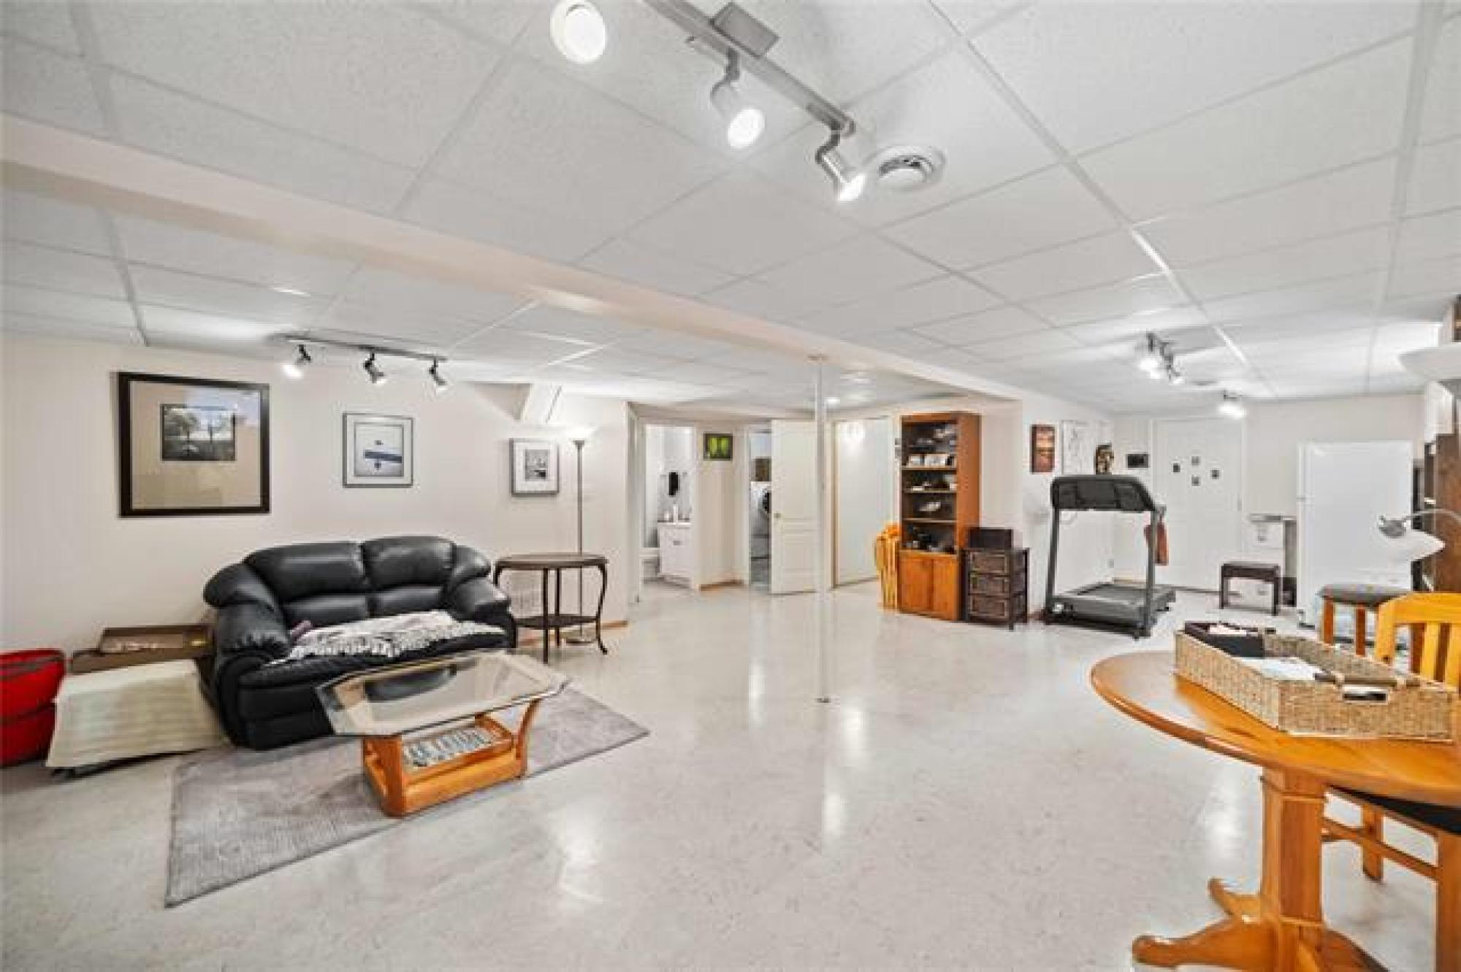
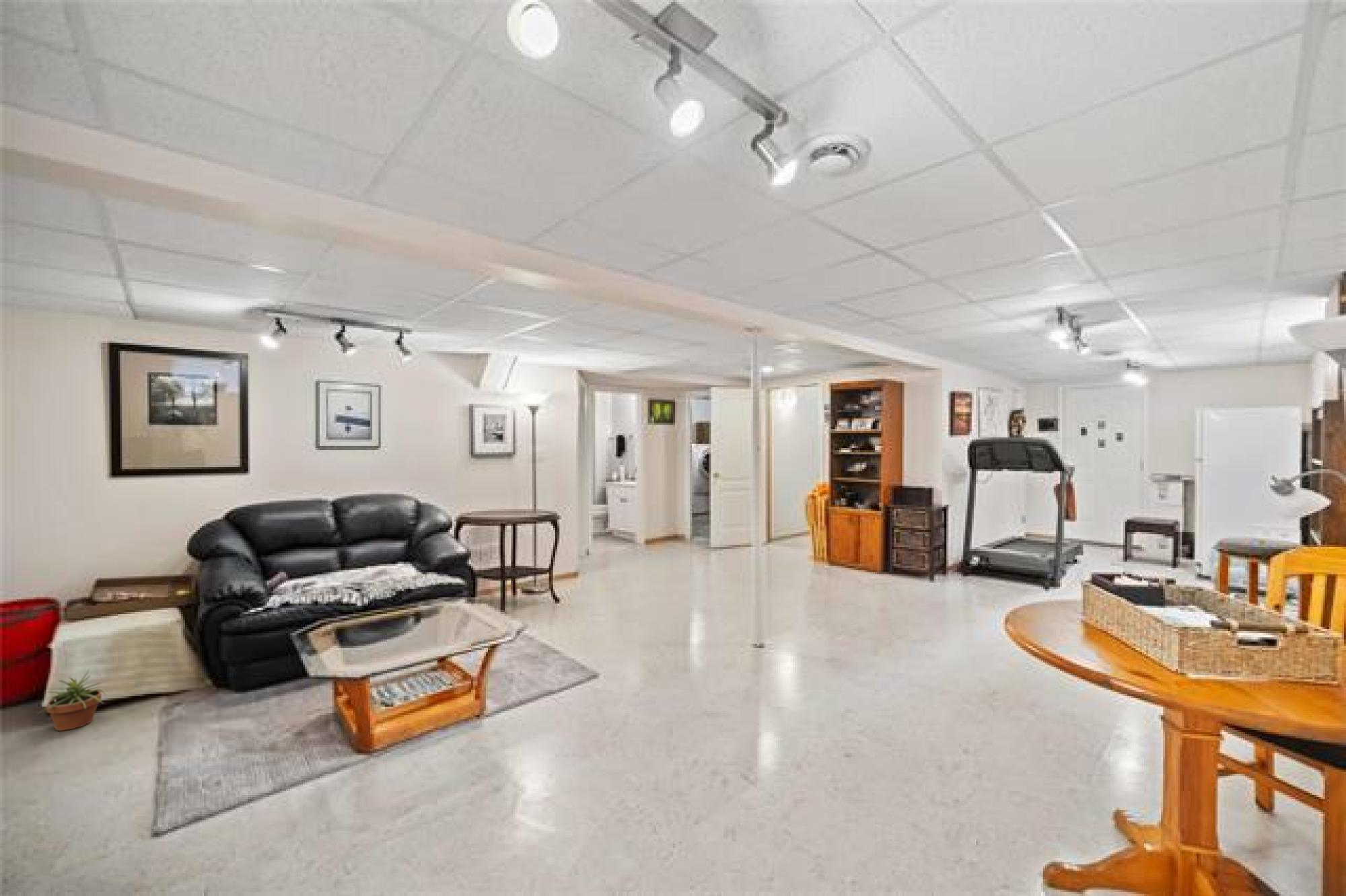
+ potted plant [36,669,111,732]
